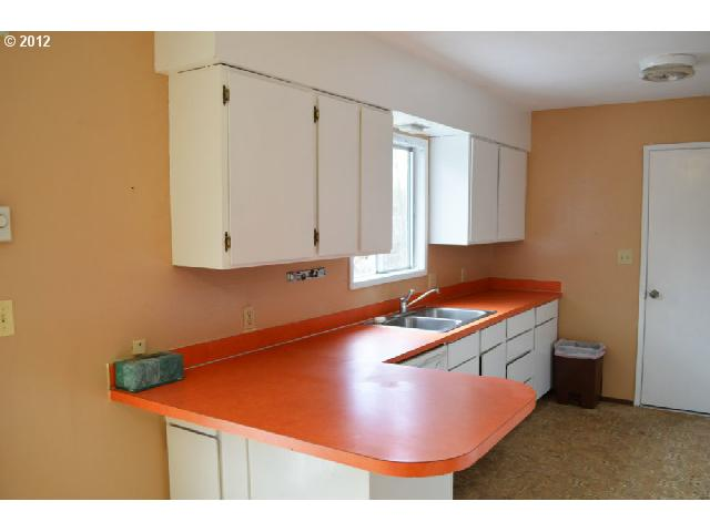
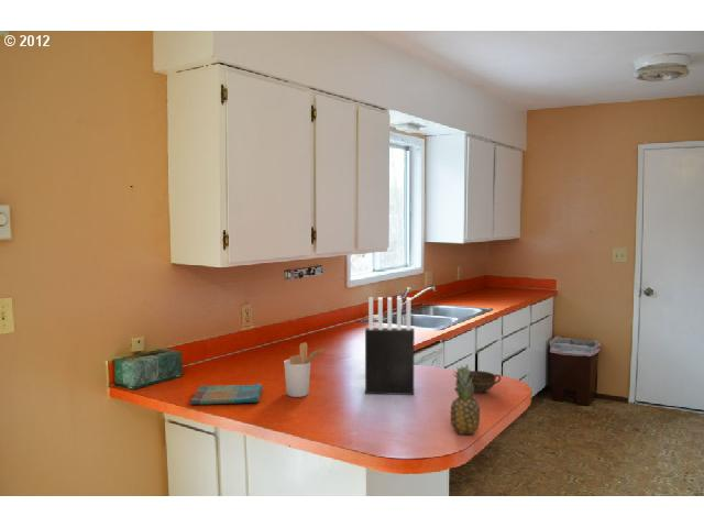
+ dish towel [189,383,264,406]
+ fruit [449,363,482,437]
+ utensil holder [283,341,324,398]
+ knife block [364,296,416,396]
+ cup [469,370,502,394]
